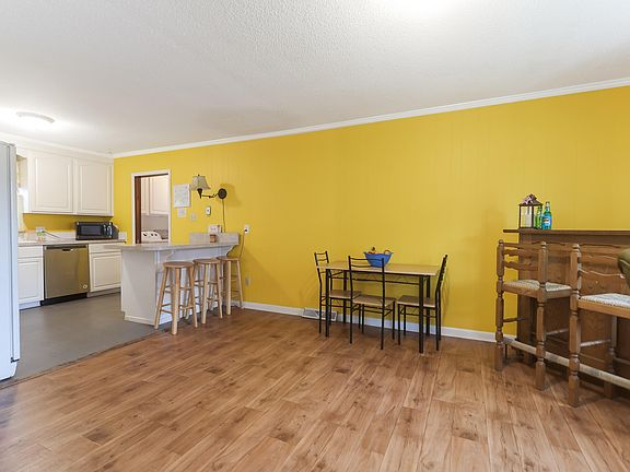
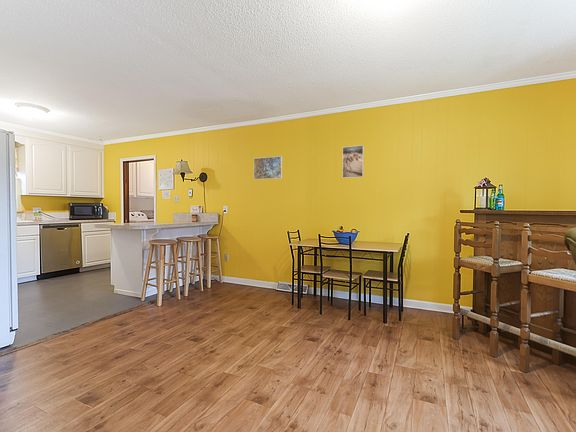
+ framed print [253,155,283,181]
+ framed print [341,144,365,179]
